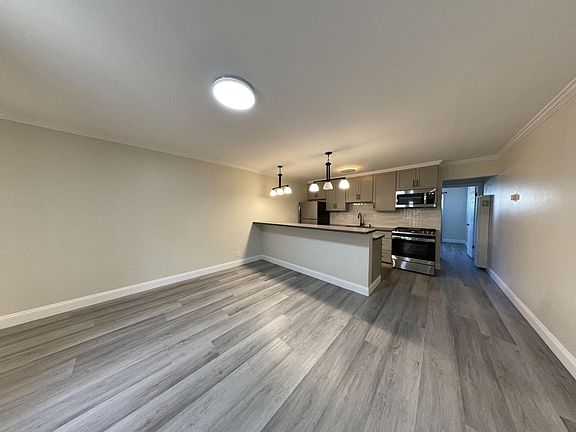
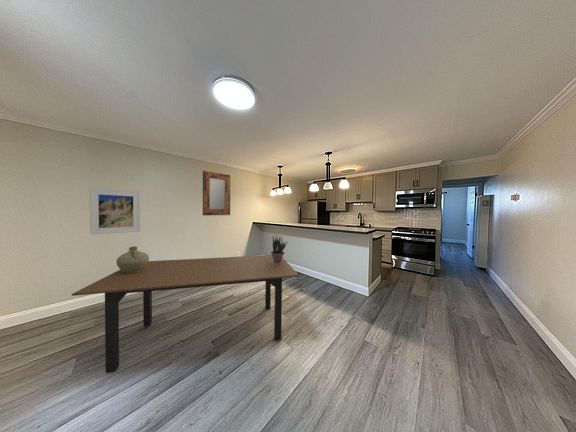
+ ceramic jug [115,245,150,273]
+ dining table [71,254,300,374]
+ potted plant [270,235,288,262]
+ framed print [89,187,141,235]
+ home mirror [202,170,231,216]
